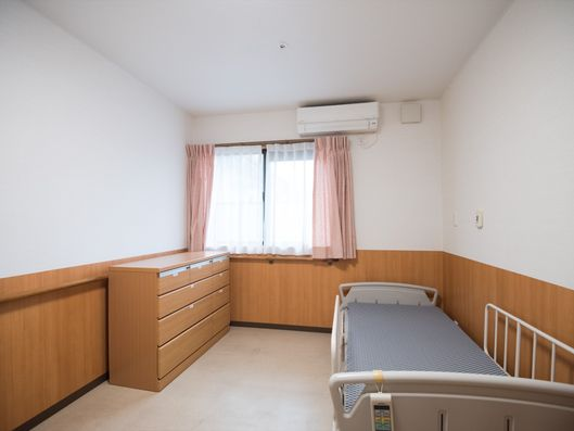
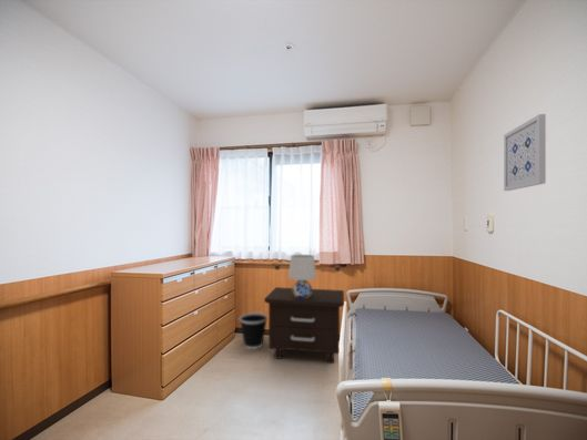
+ wall art [503,113,547,192]
+ wastebasket [239,311,269,350]
+ table lamp [287,254,317,299]
+ nightstand [263,286,345,365]
